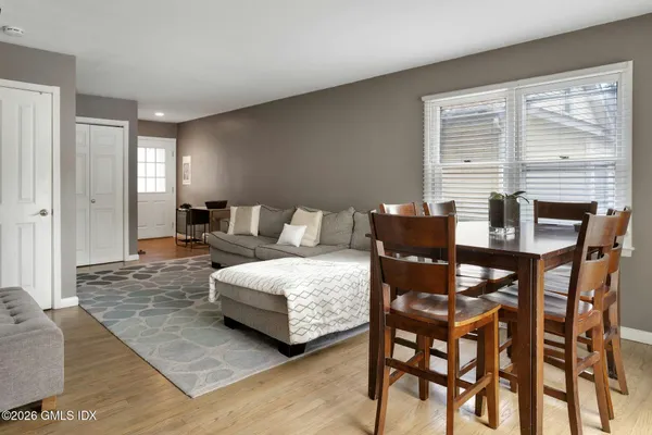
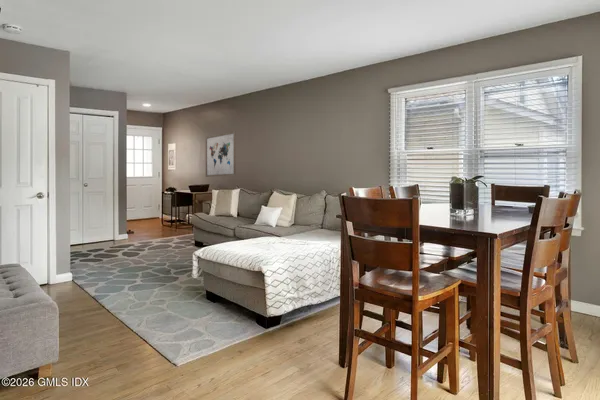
+ wall art [205,130,236,178]
